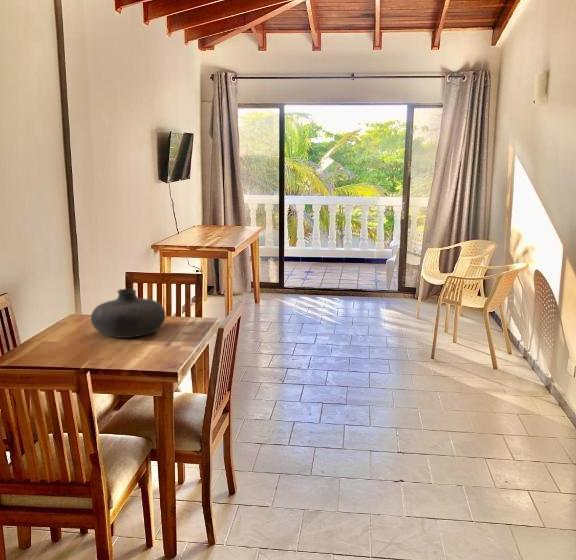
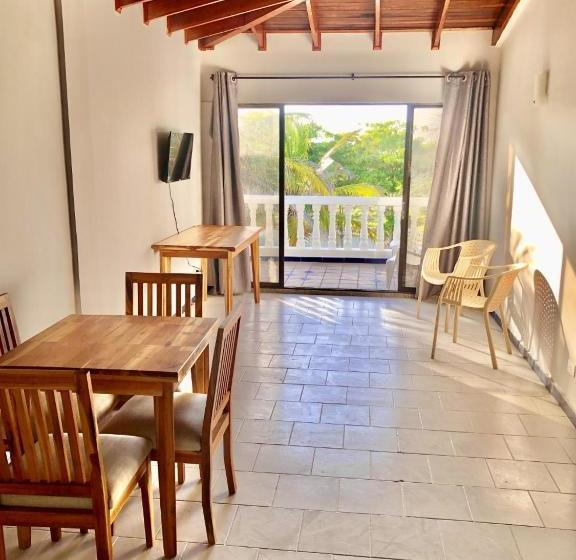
- vase [90,288,166,339]
